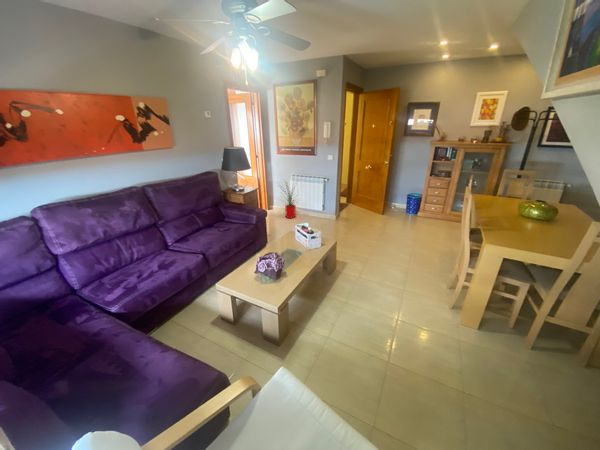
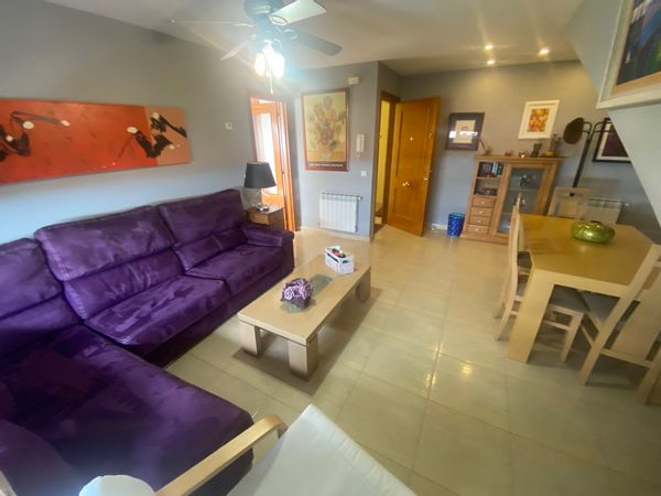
- house plant [275,179,303,219]
